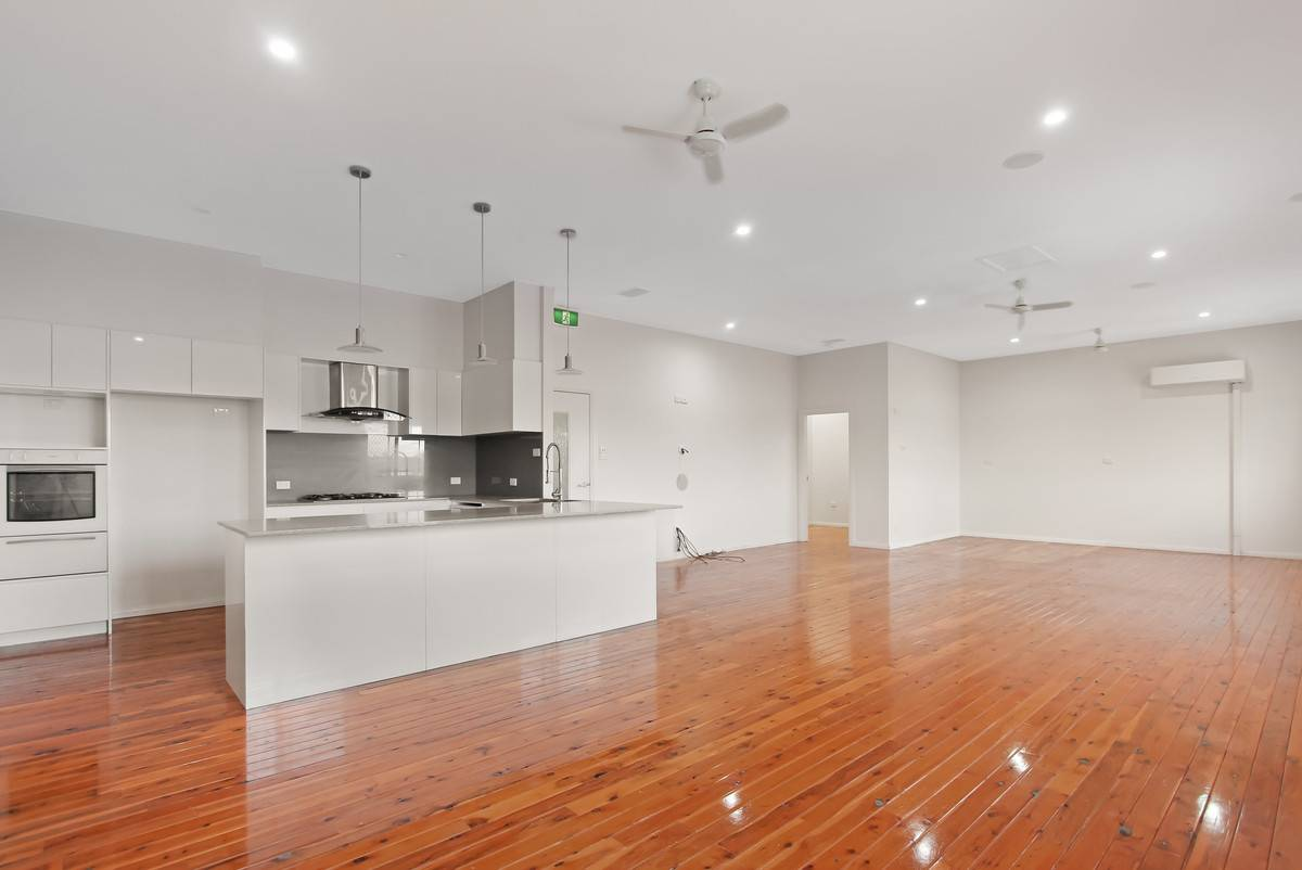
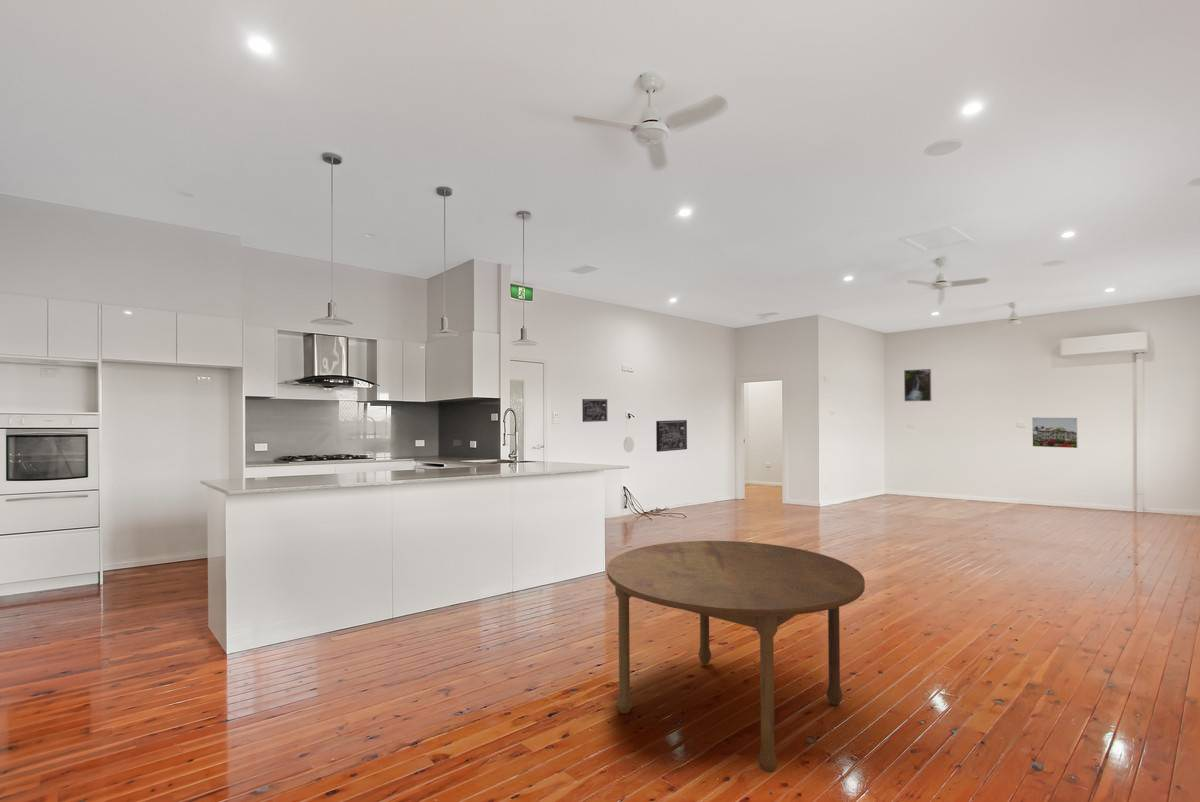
+ wall art [581,398,608,423]
+ wall art [655,419,688,453]
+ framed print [903,368,933,402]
+ dining table [606,540,866,773]
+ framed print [1031,416,1078,449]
